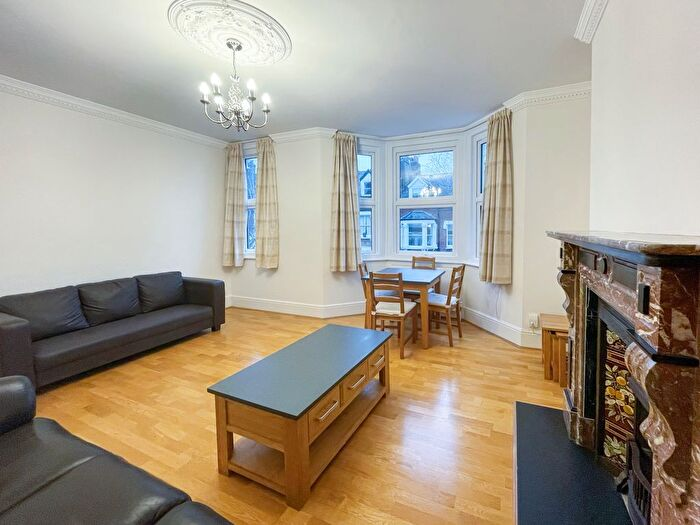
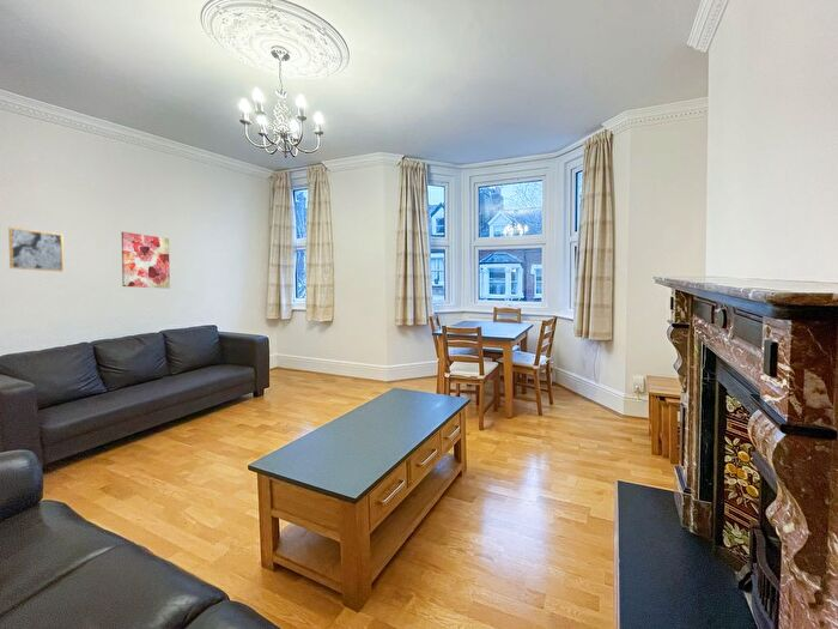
+ wall art [7,226,65,273]
+ wall art [121,230,171,290]
